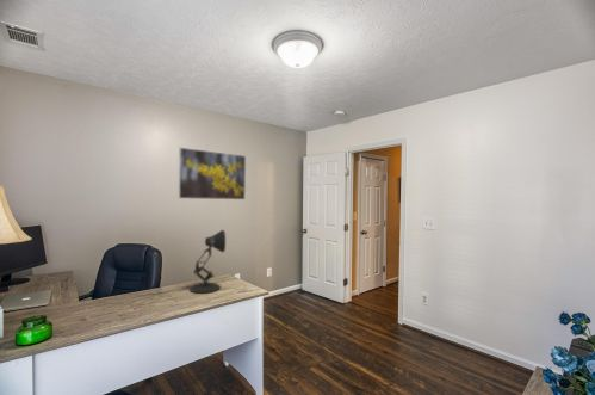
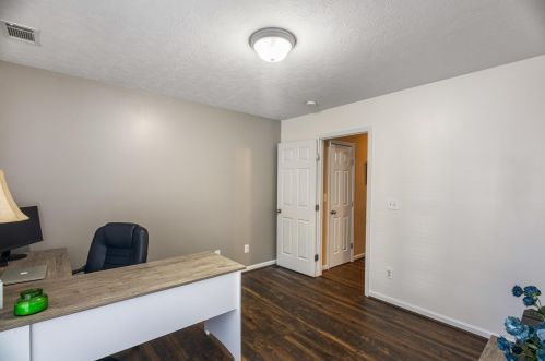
- desk lamp [188,229,227,294]
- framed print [178,147,247,200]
